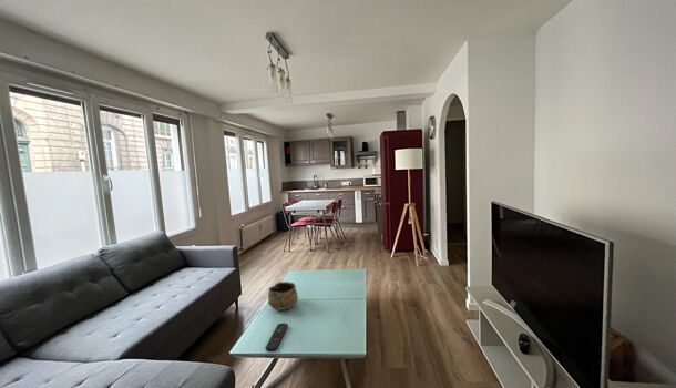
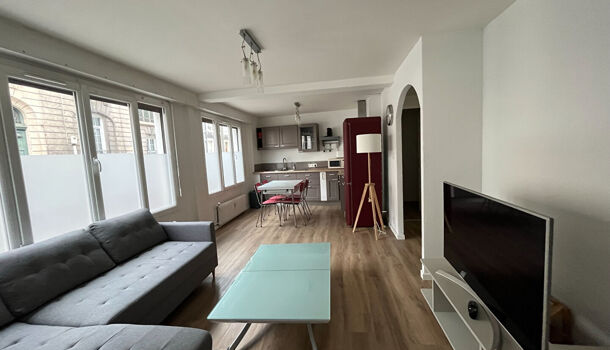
- decorative bowl [267,280,299,312]
- remote control [265,323,289,353]
